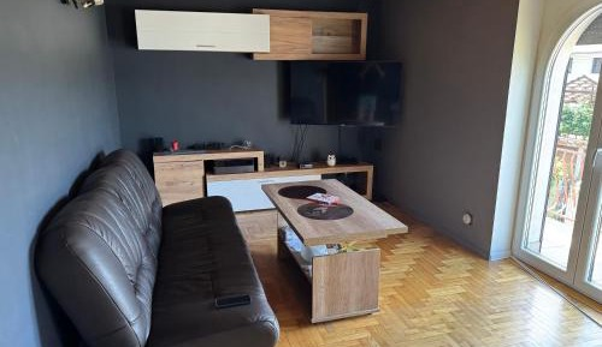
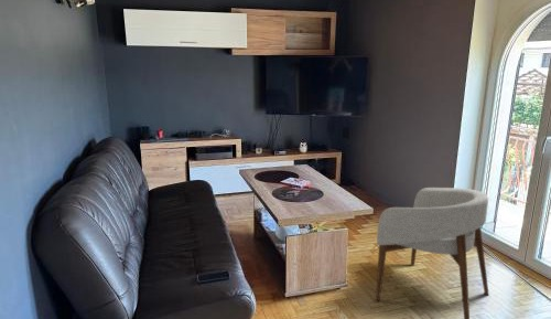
+ armchair [375,187,490,319]
